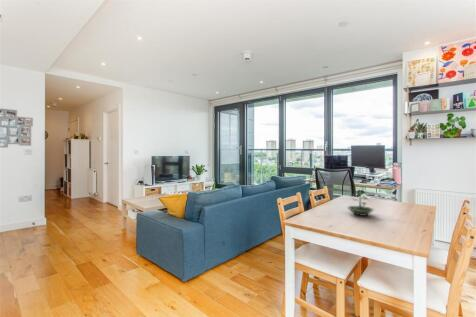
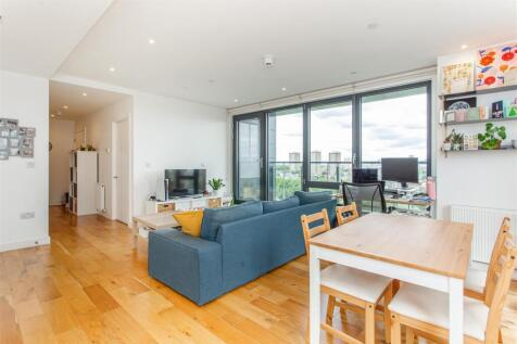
- terrarium [346,189,376,217]
